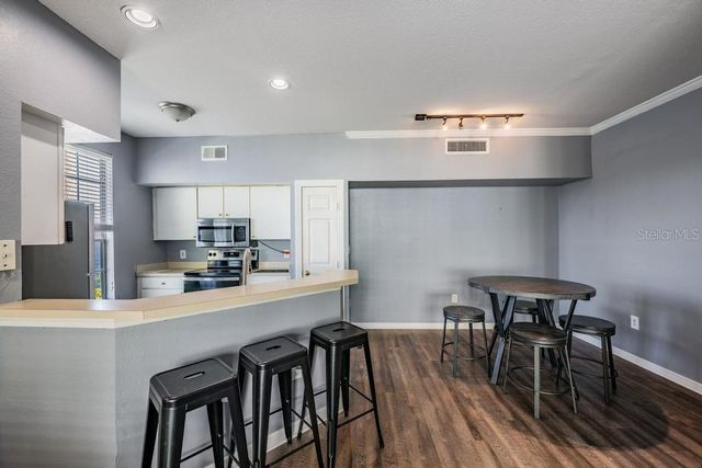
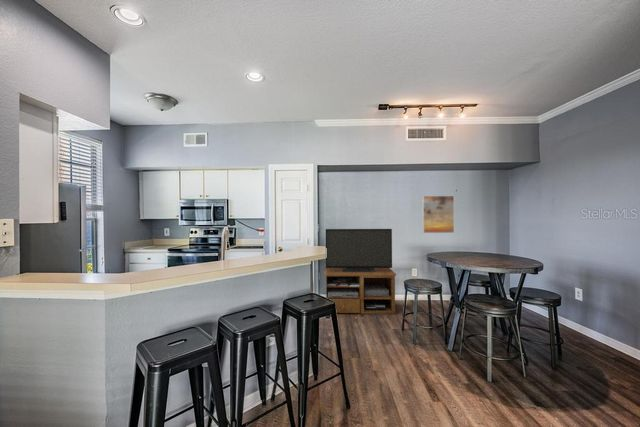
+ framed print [421,195,455,234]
+ tv stand [323,228,397,315]
